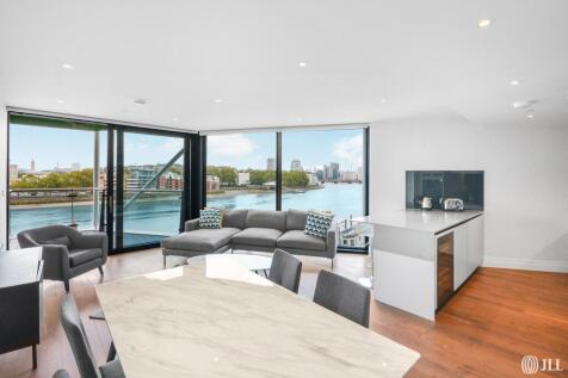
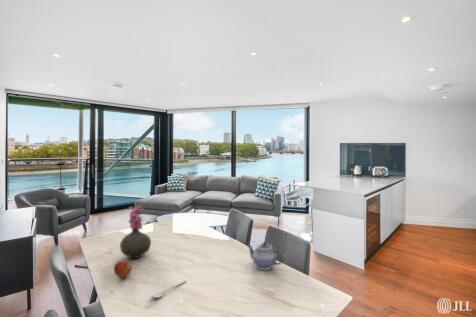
+ vase [119,204,152,259]
+ fruit [113,259,133,279]
+ spoon [149,279,187,299]
+ teapot [246,241,285,271]
